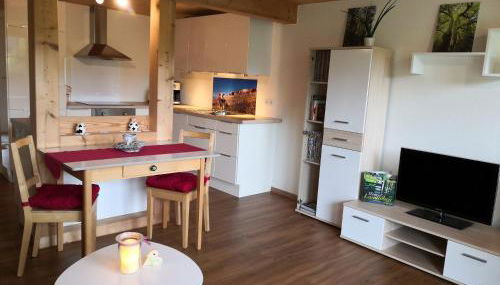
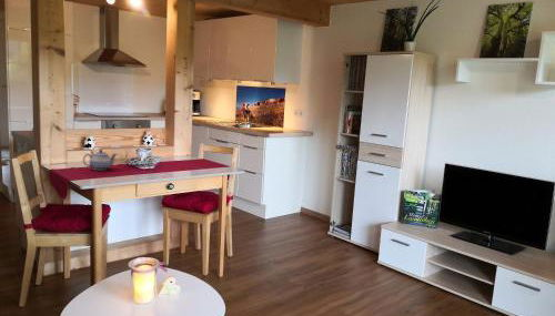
+ teapot [82,149,119,171]
